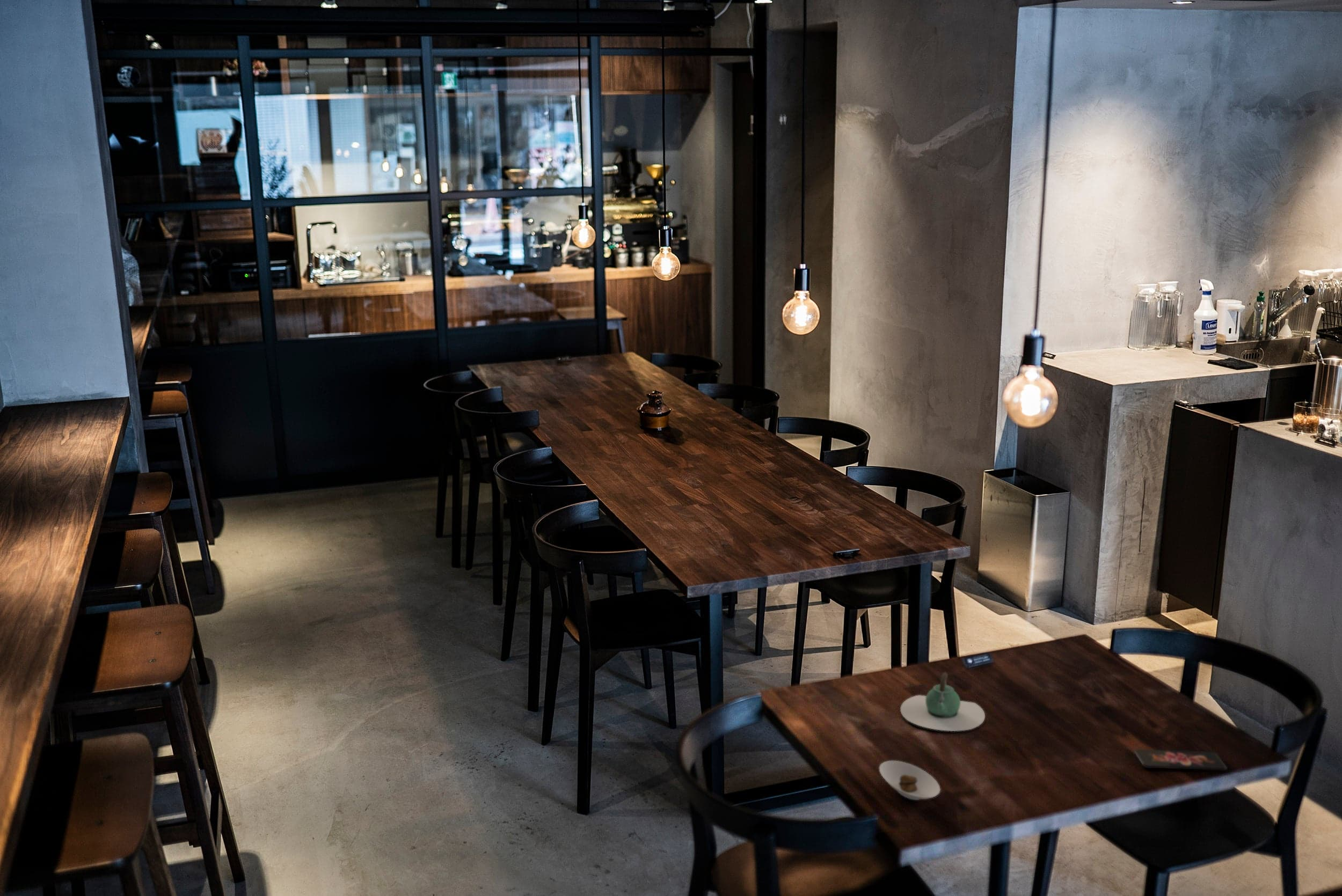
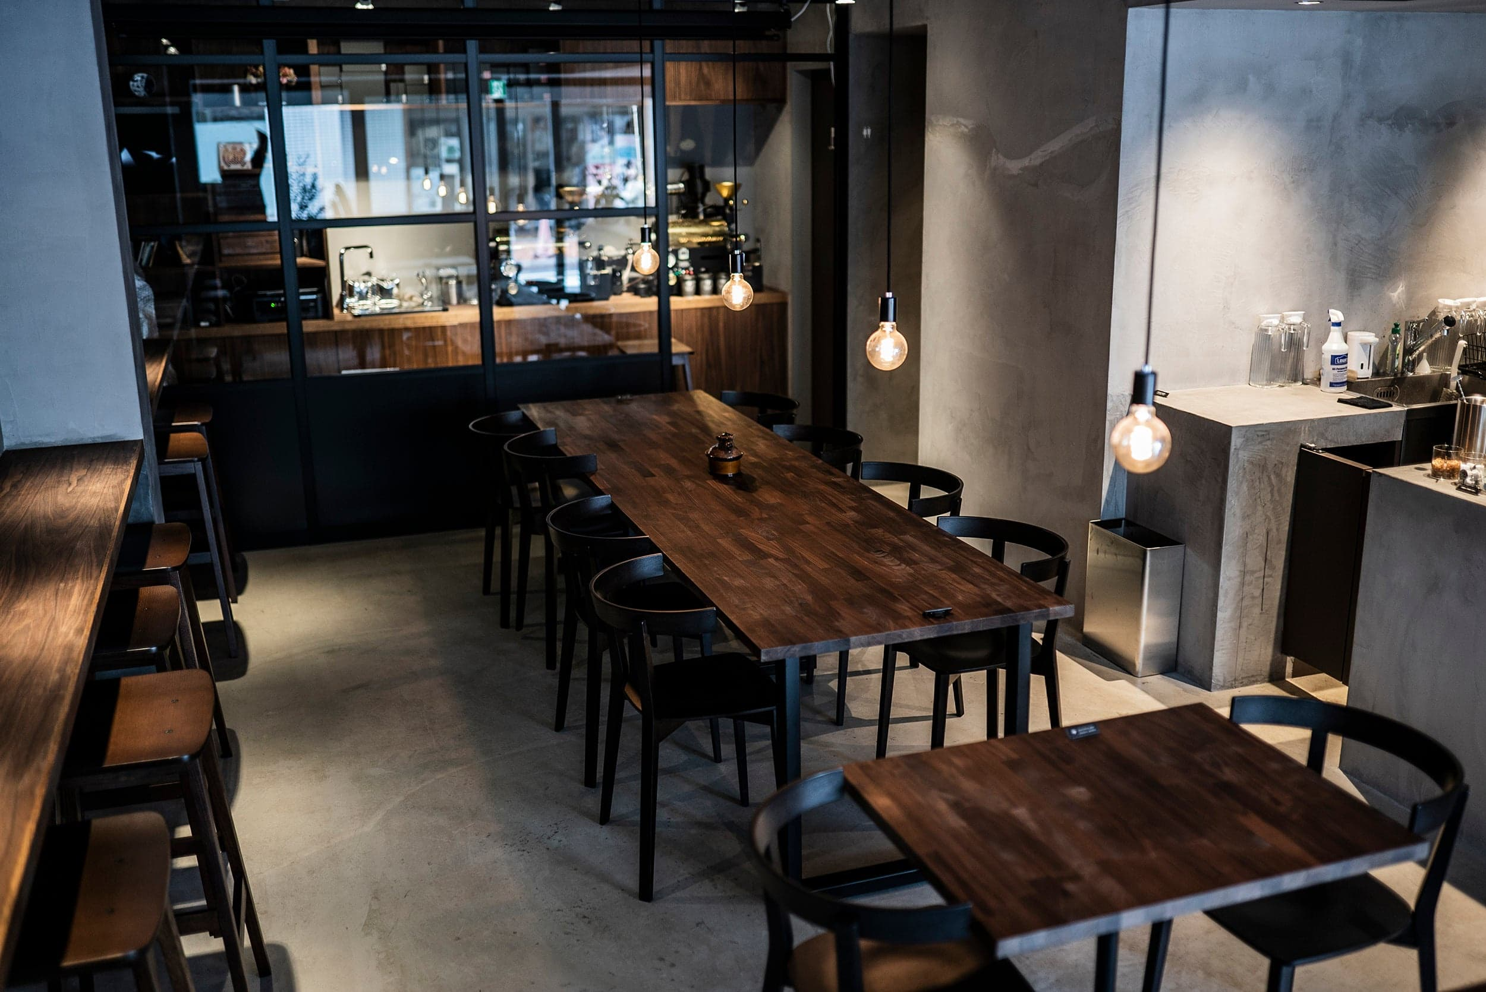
- saucer [879,760,941,800]
- smartphone [1134,749,1228,771]
- teapot [900,672,986,732]
